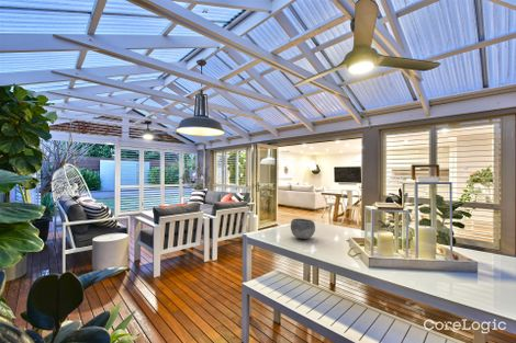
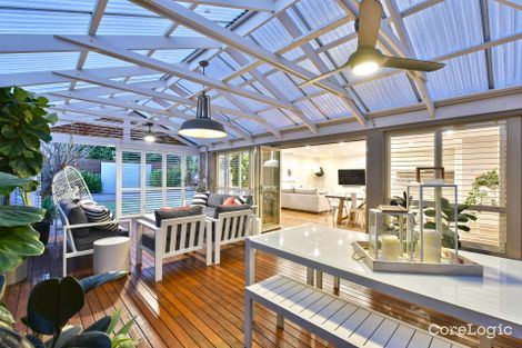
- bowl [290,218,316,240]
